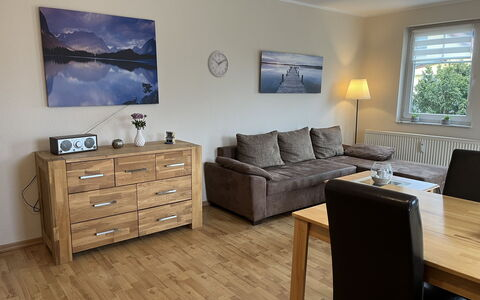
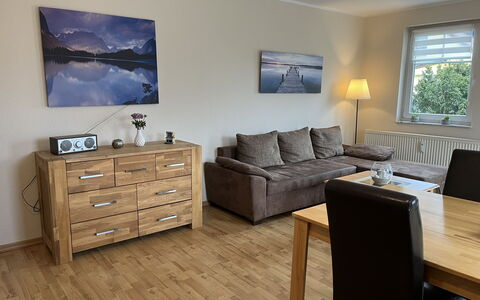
- wall clock [207,50,230,79]
